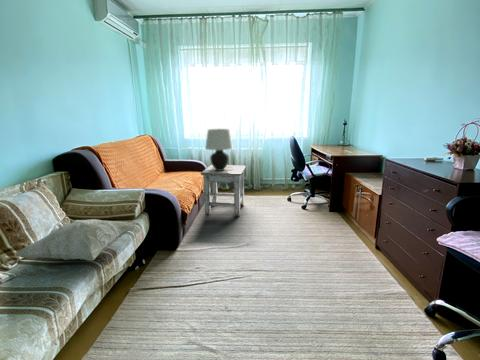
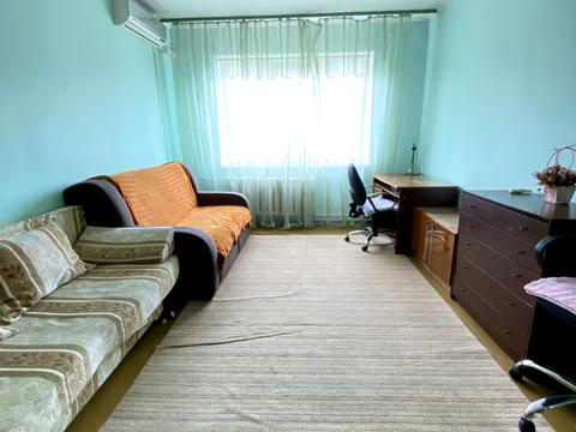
- stool [200,164,247,217]
- decorative pillow [13,218,137,262]
- table lamp [204,128,234,170]
